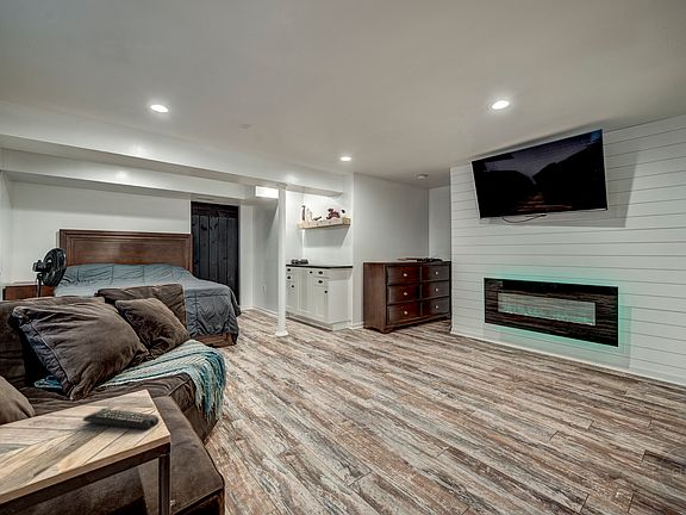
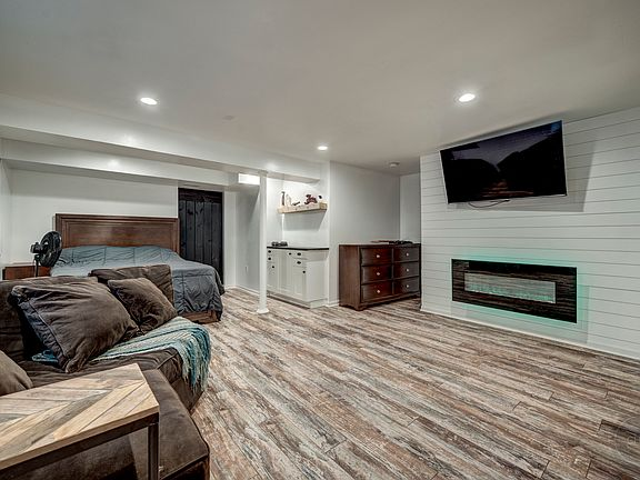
- remote control [82,408,160,432]
